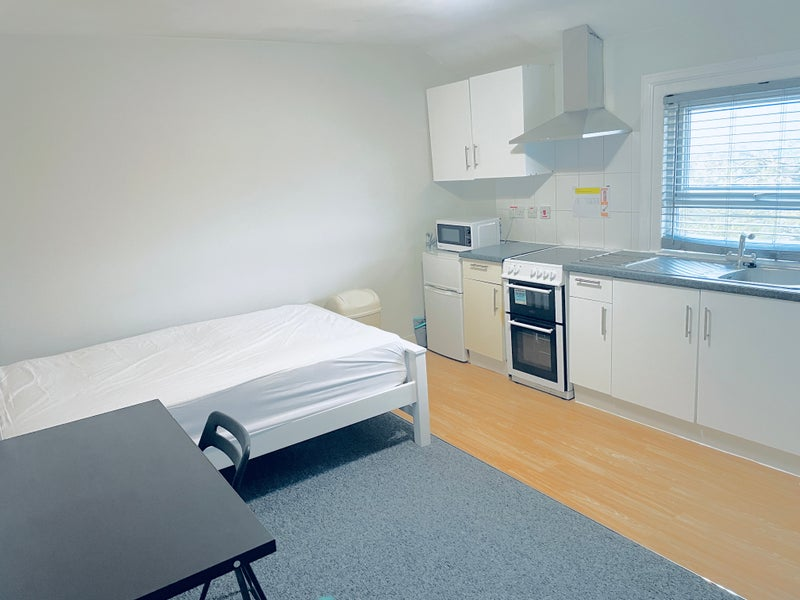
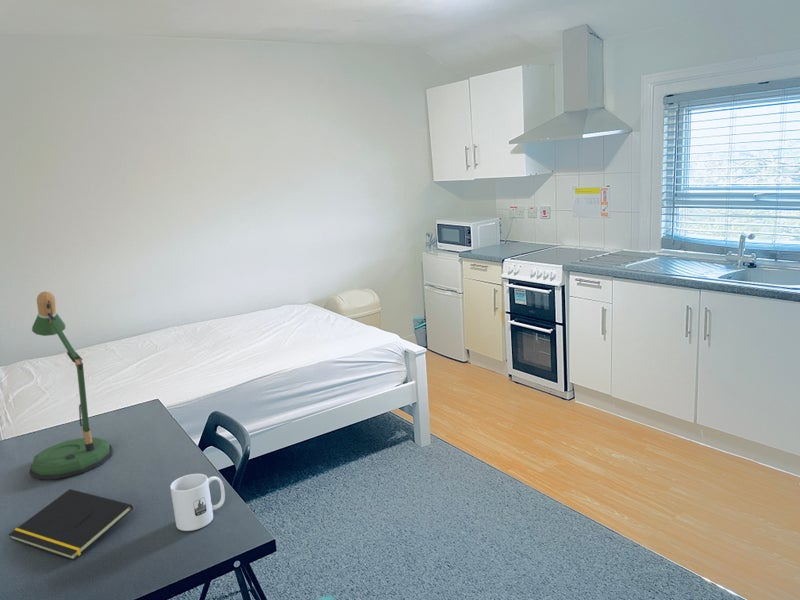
+ notepad [7,488,134,561]
+ mug [169,473,226,532]
+ desk lamp [28,290,113,480]
